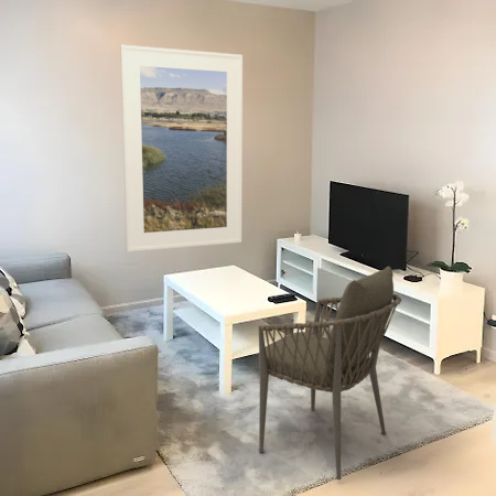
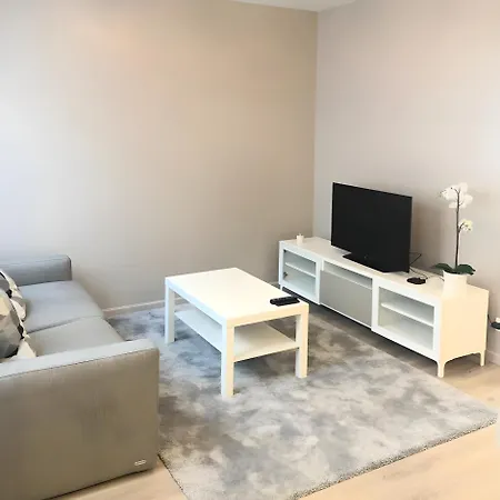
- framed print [119,44,244,252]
- armchair [257,266,402,482]
